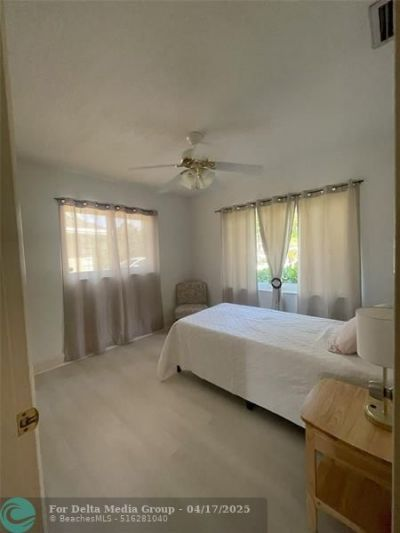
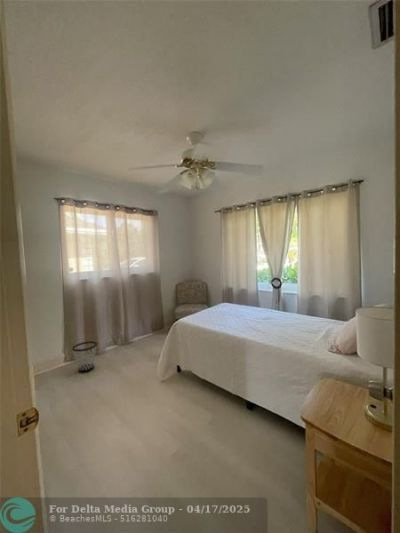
+ wastebasket [71,340,98,373]
